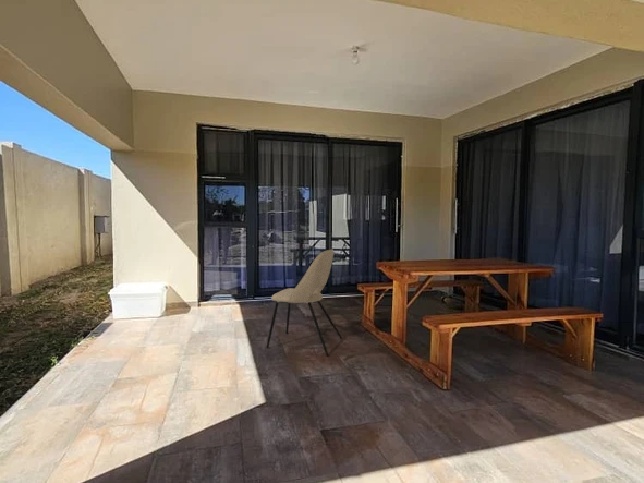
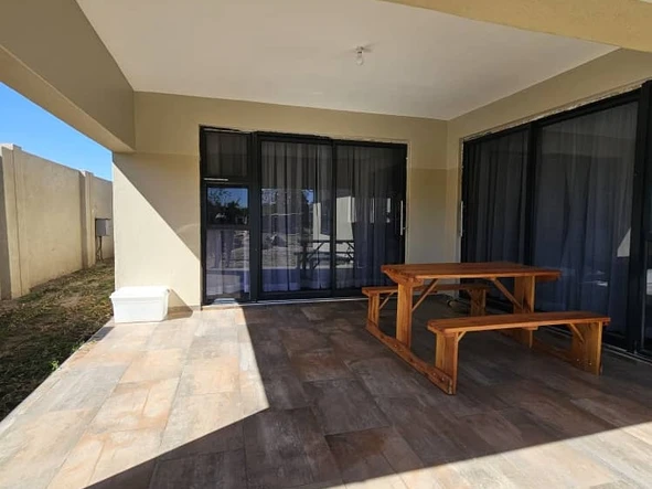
- dining chair [265,247,343,357]
